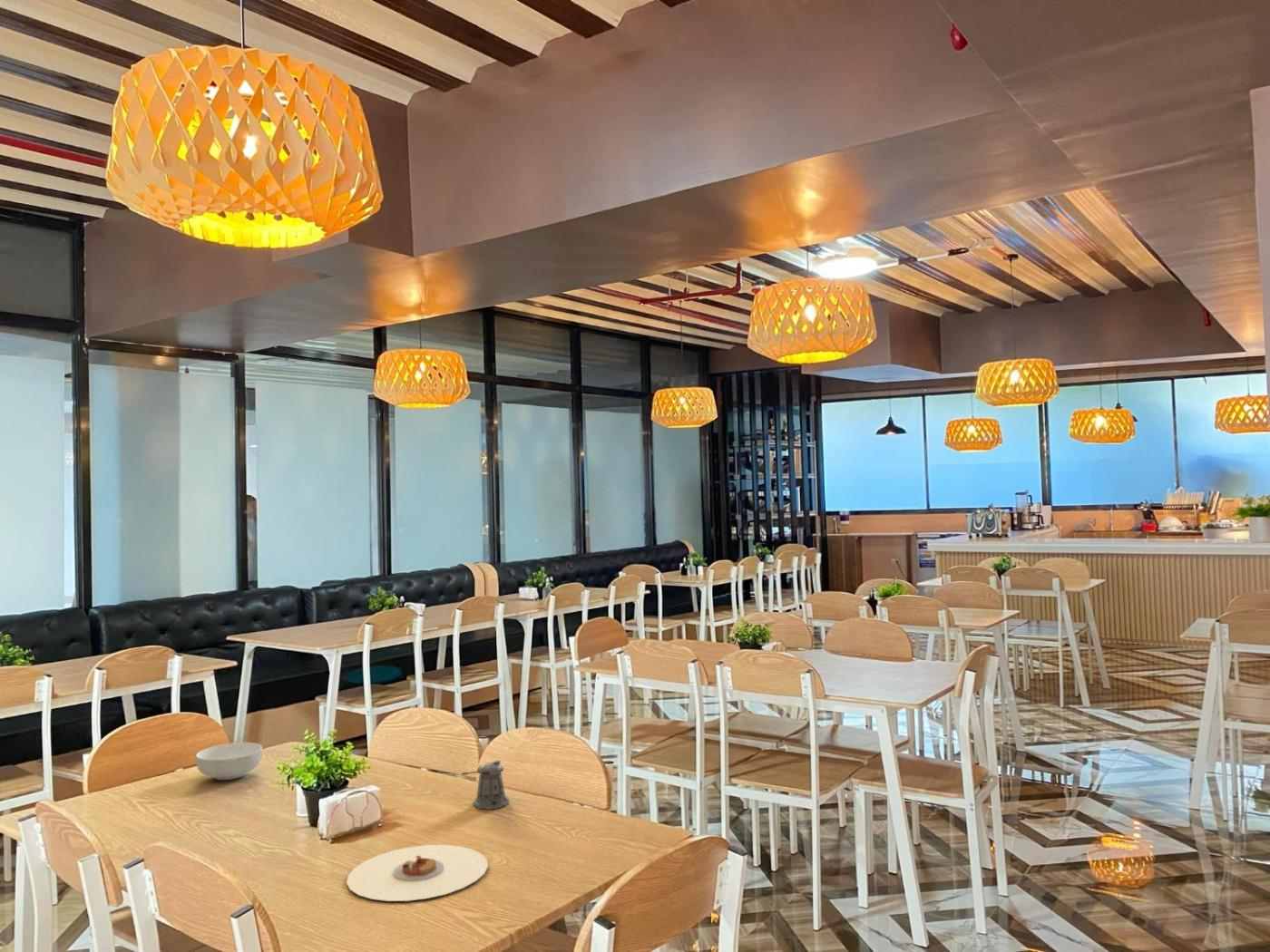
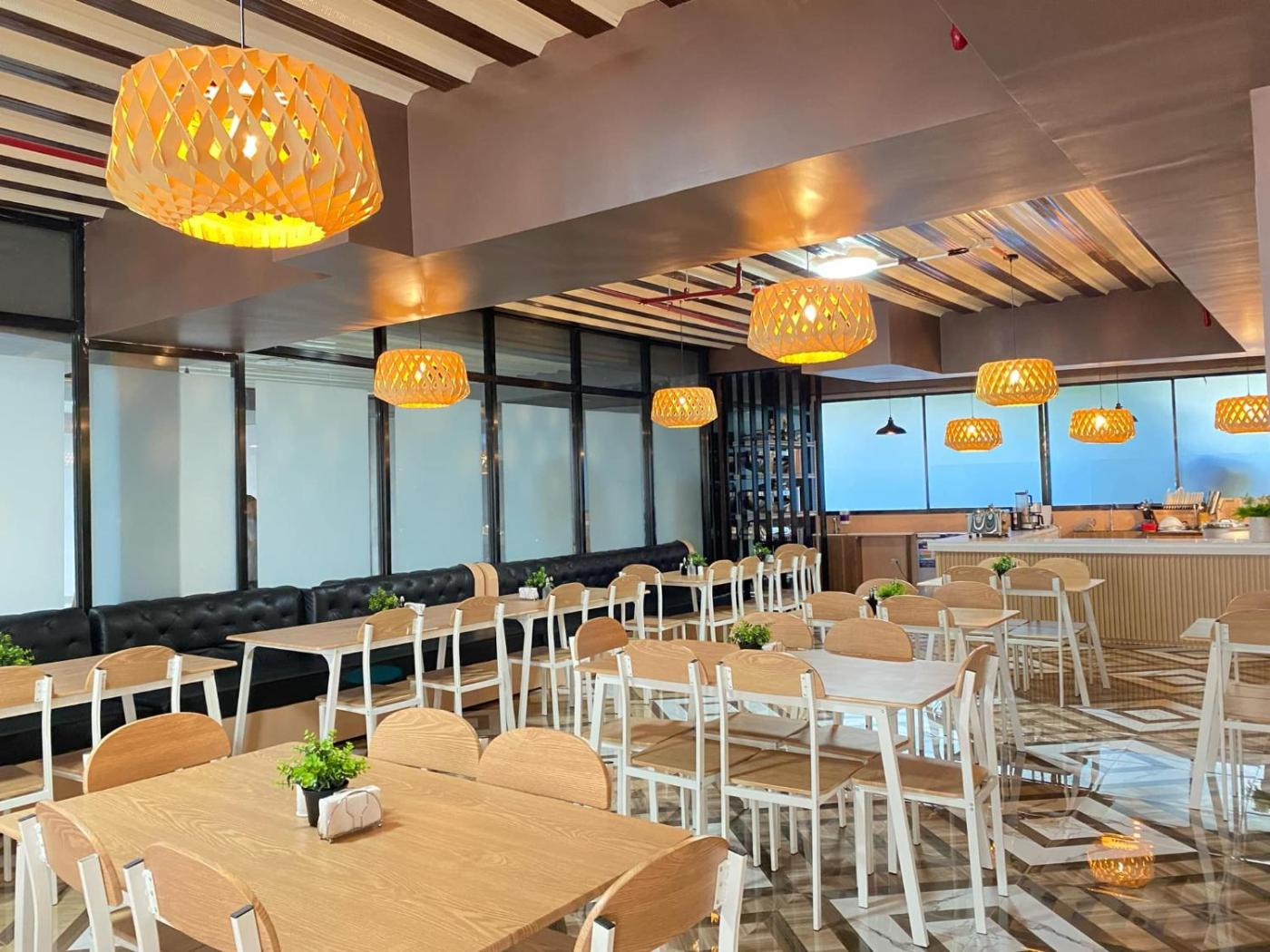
- pepper shaker [461,759,510,811]
- cereal bowl [195,742,263,781]
- plate [346,844,489,902]
